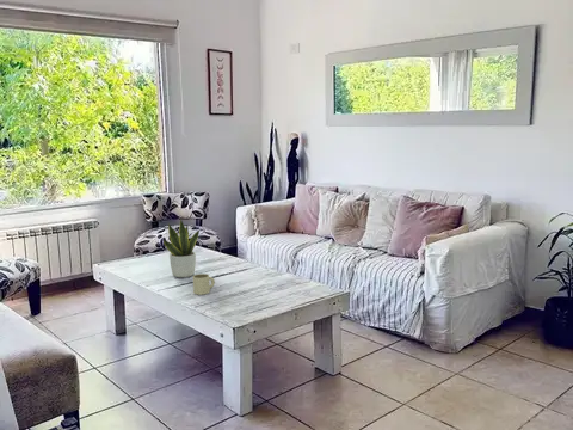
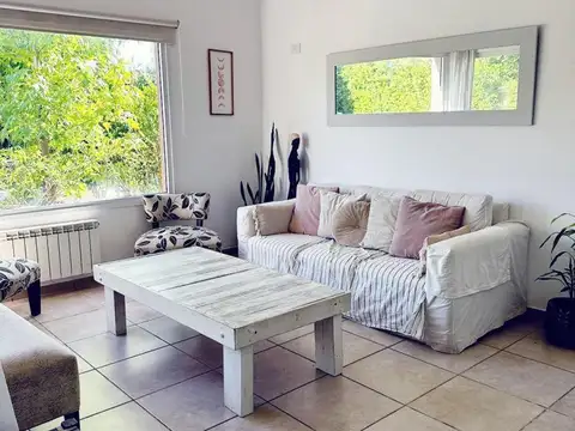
- potted plant [162,216,201,278]
- mug [192,272,216,296]
